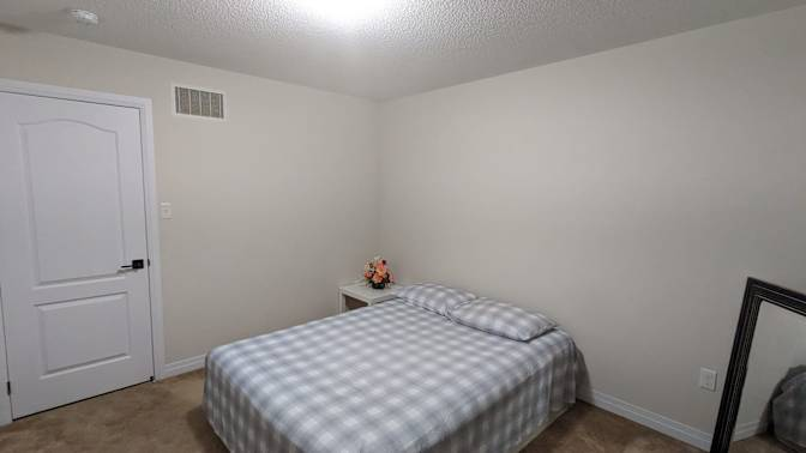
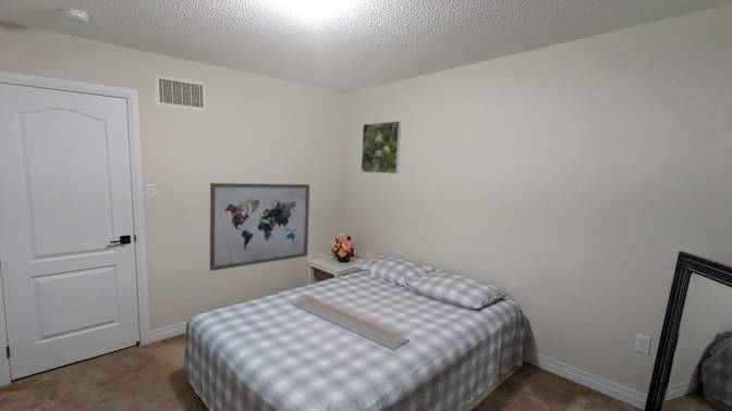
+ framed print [361,121,402,175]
+ tray [291,292,411,351]
+ wall art [209,182,310,272]
